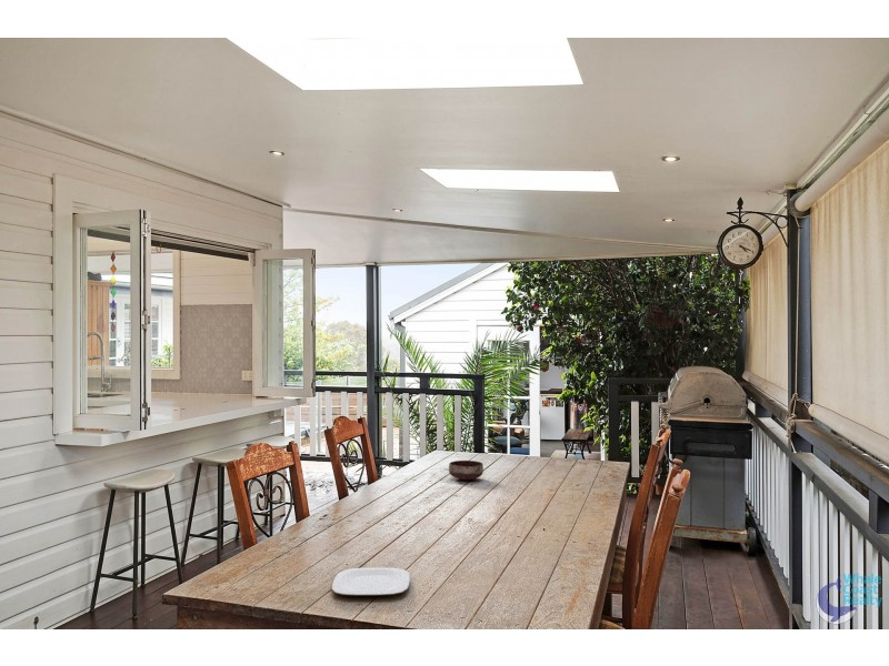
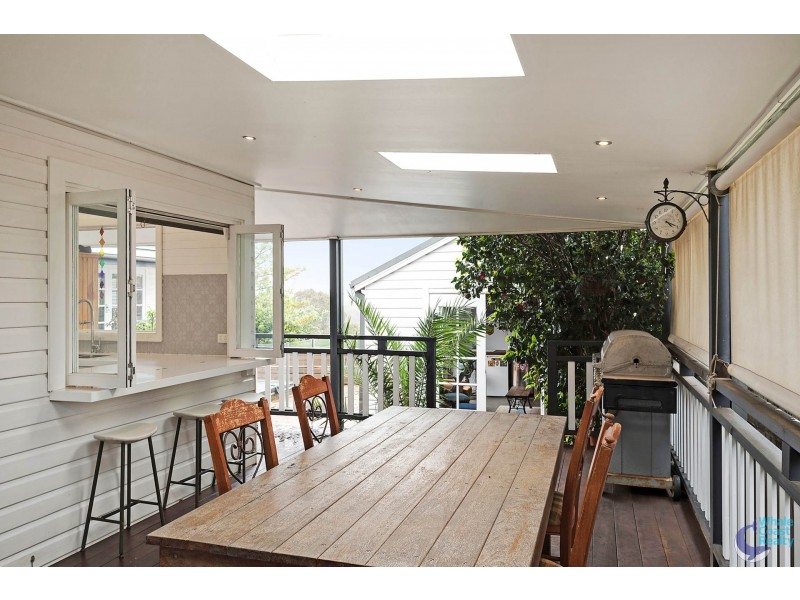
- bowl [448,460,485,481]
- plate [331,567,411,597]
